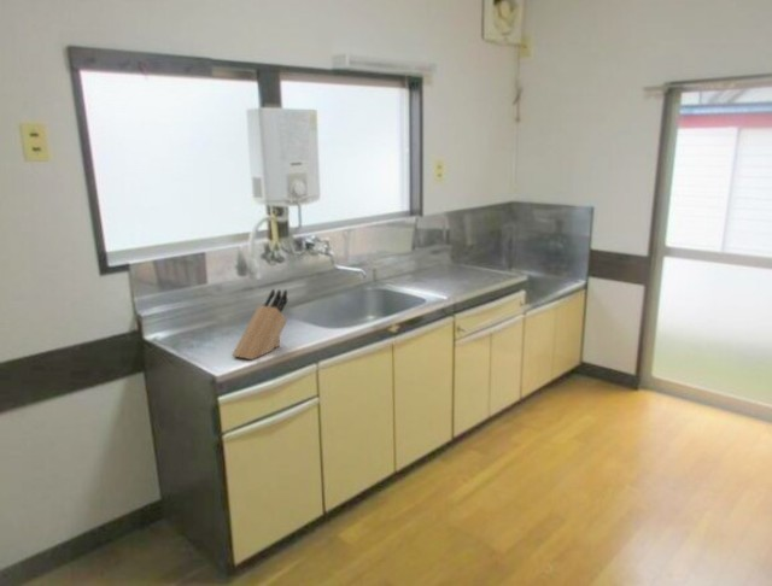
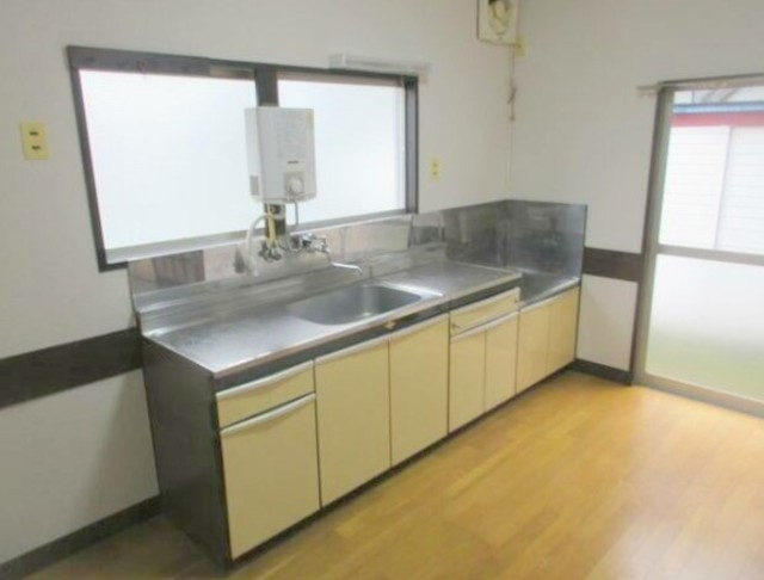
- knife block [230,288,288,361]
